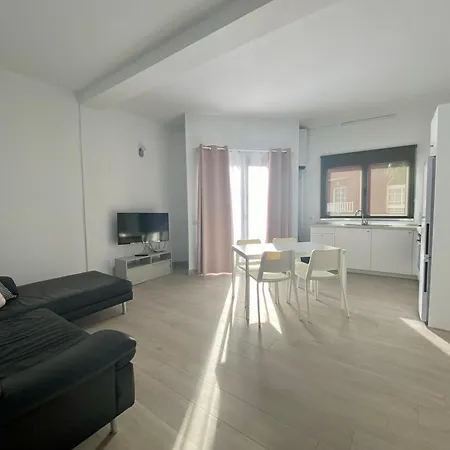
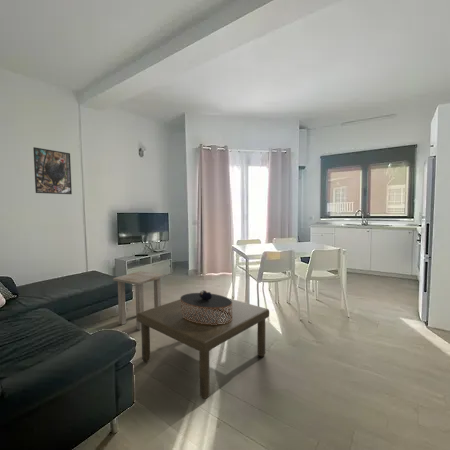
+ side table [112,270,165,331]
+ coffee table [135,291,270,399]
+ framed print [32,146,73,195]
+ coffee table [179,289,232,325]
